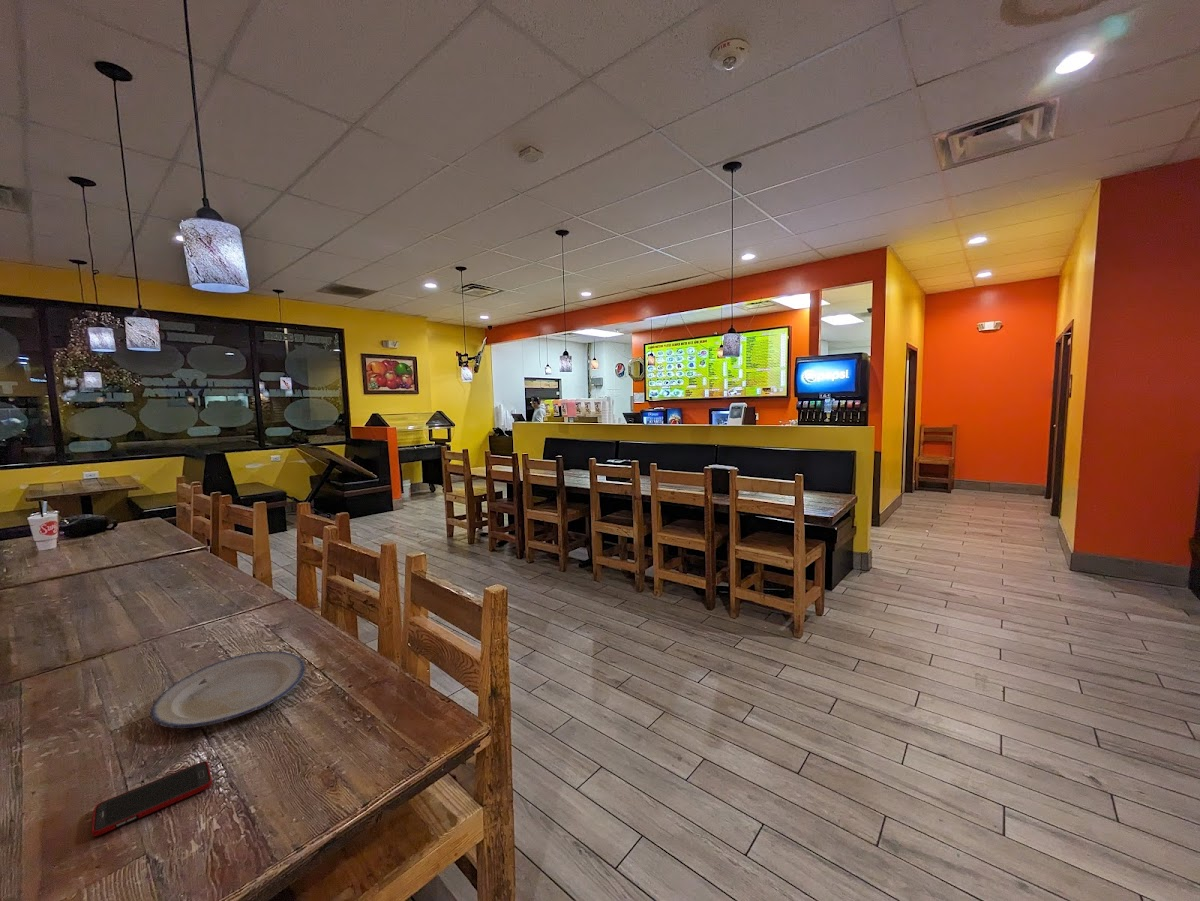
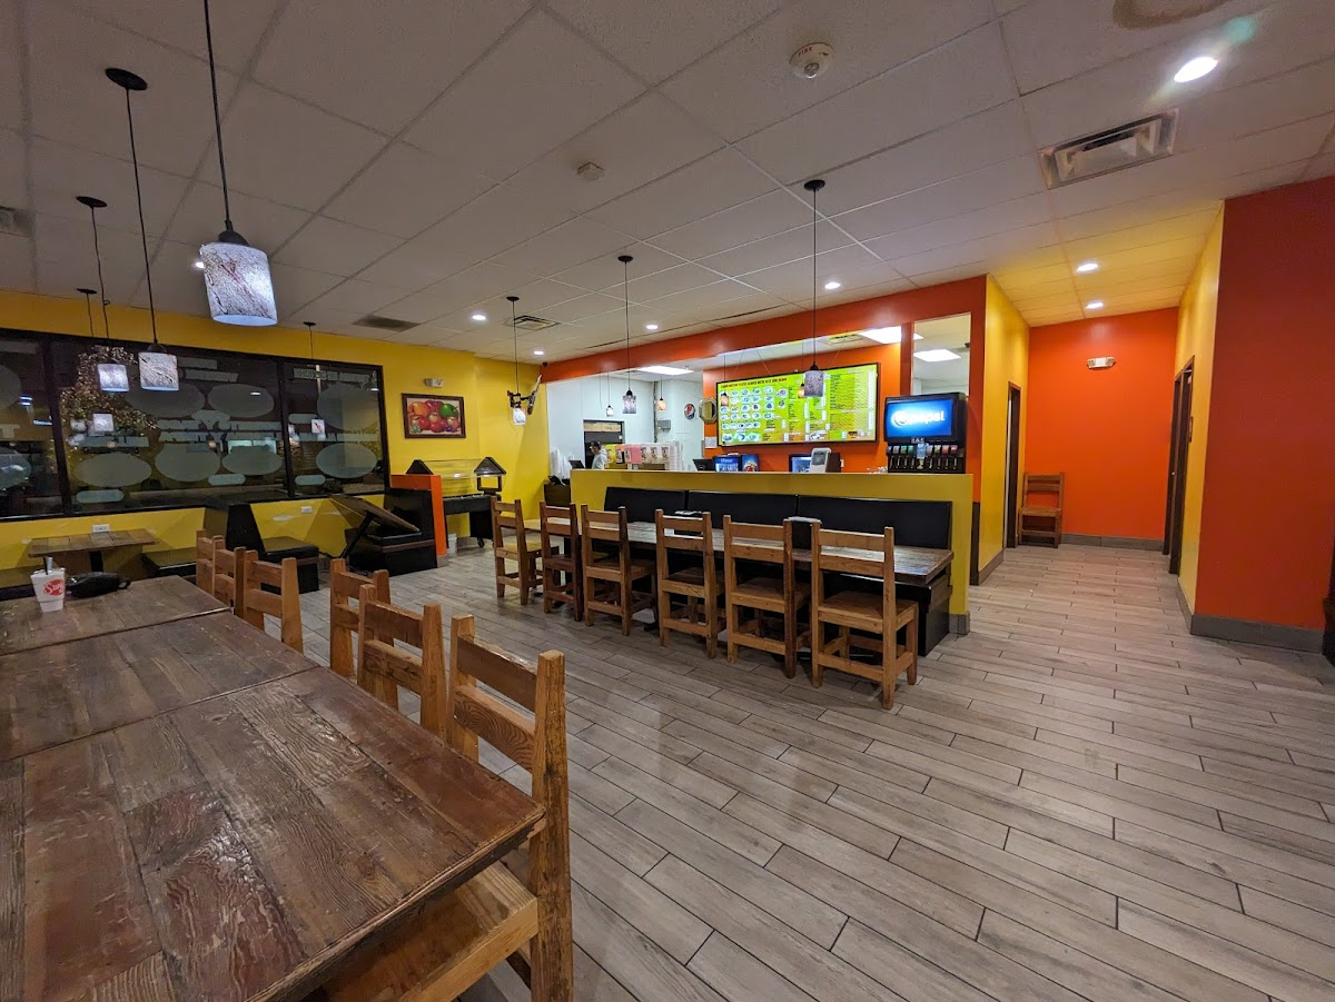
- plate [150,650,306,729]
- cell phone [91,760,213,837]
